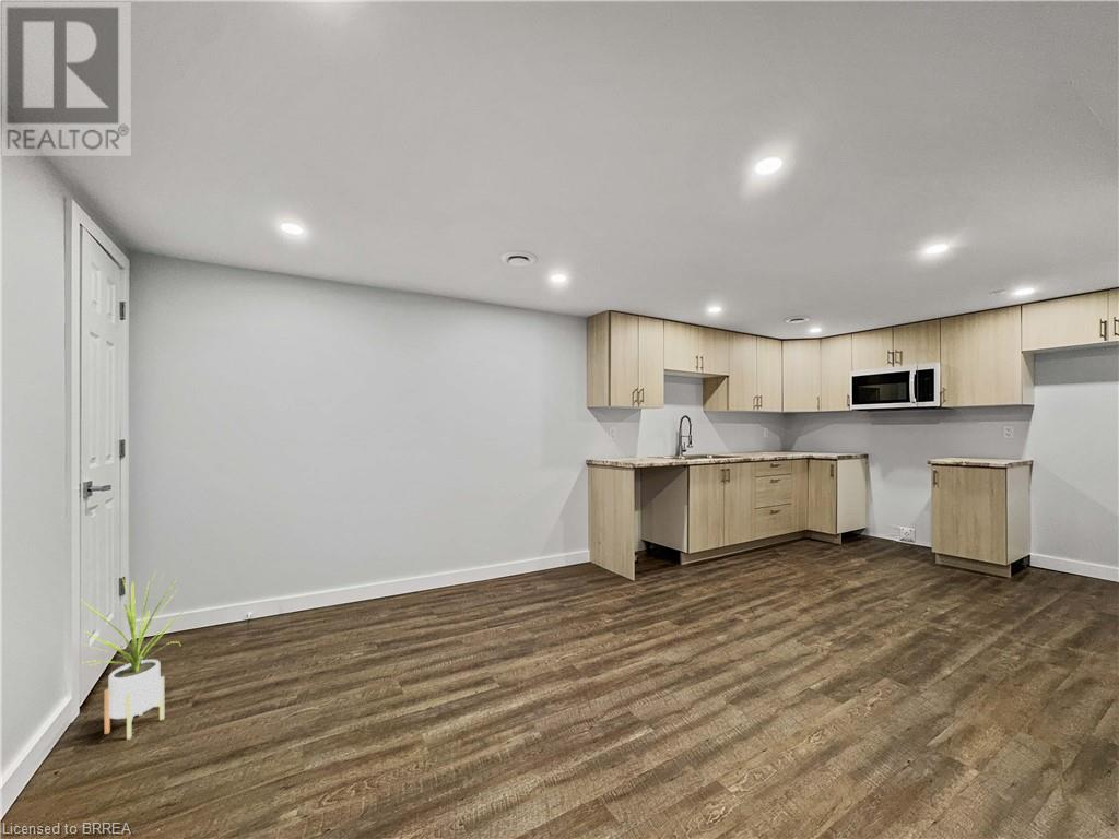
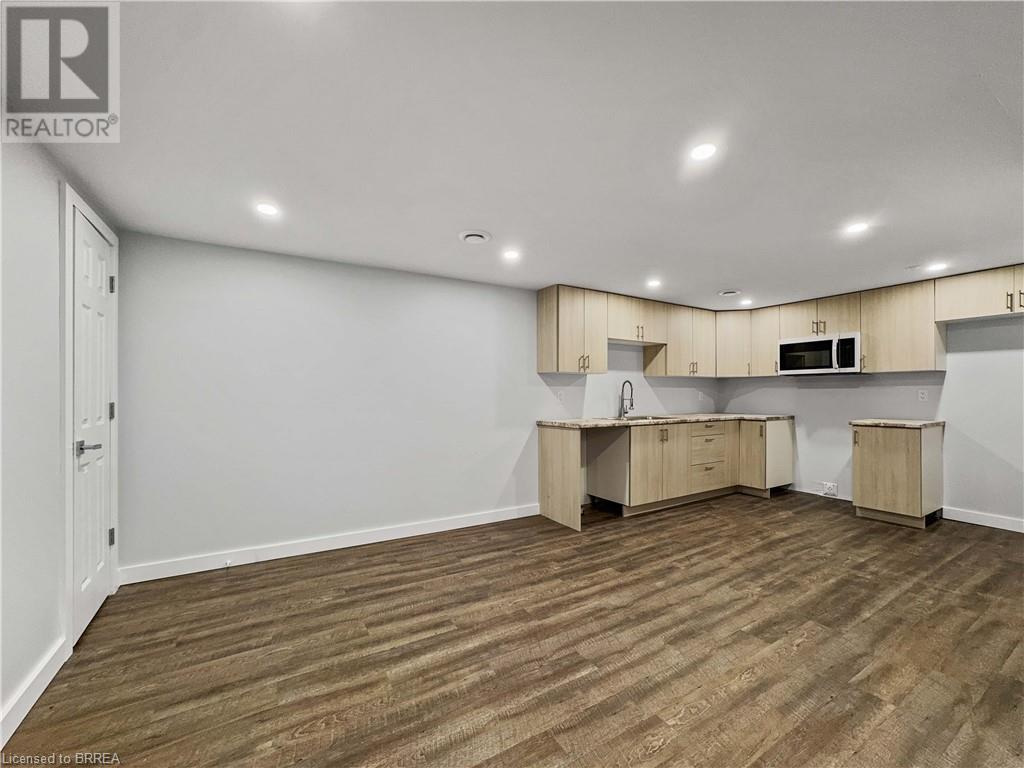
- house plant [80,569,184,741]
